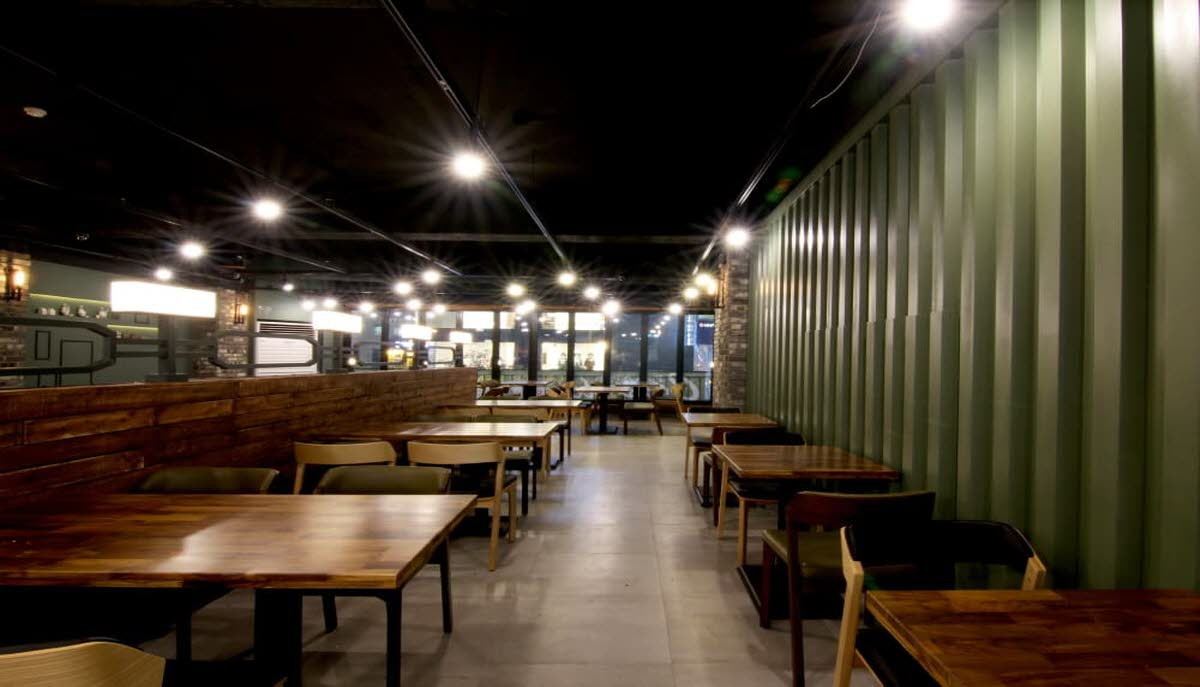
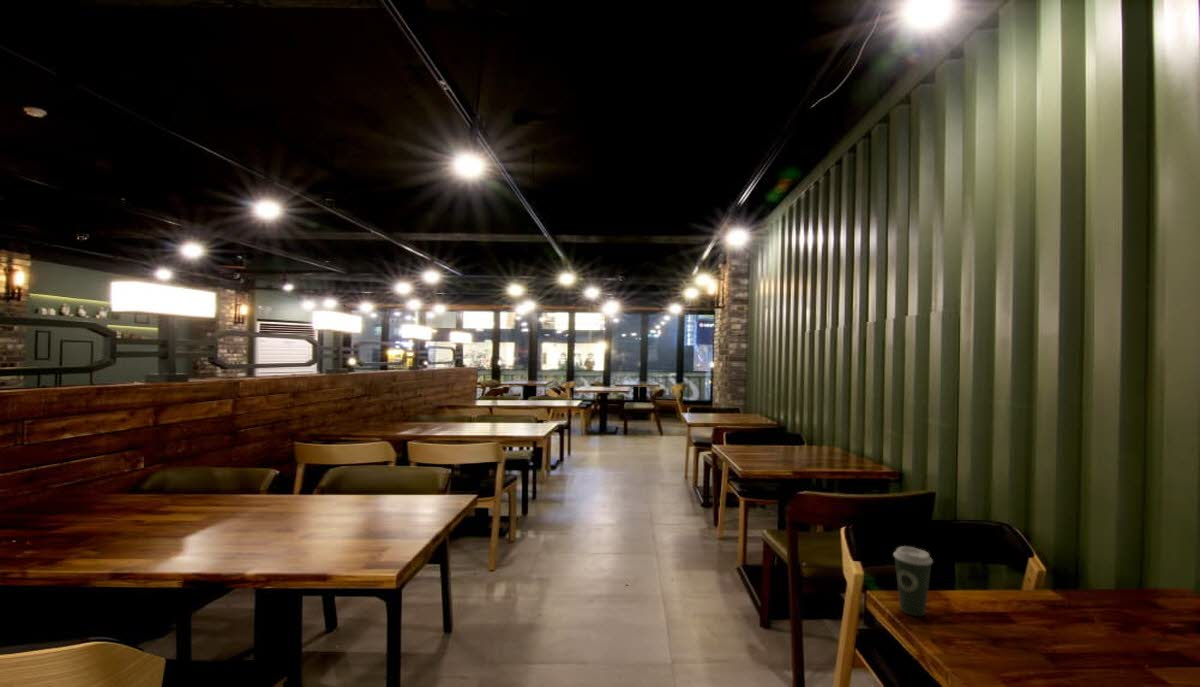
+ coffee cup [892,545,934,618]
